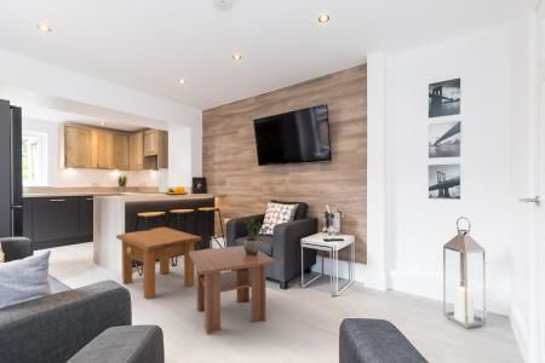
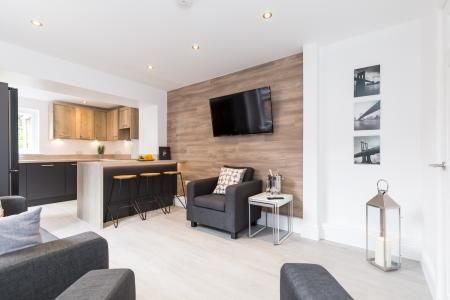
- side table [115,226,202,300]
- potted plant [242,214,270,255]
- coffee table [189,244,276,336]
